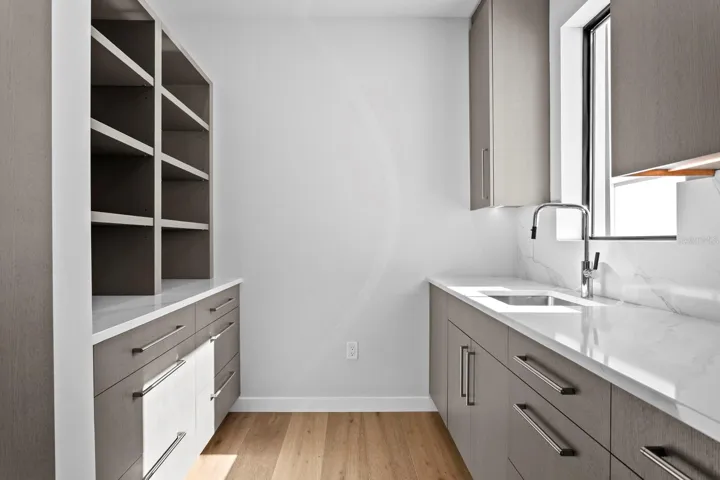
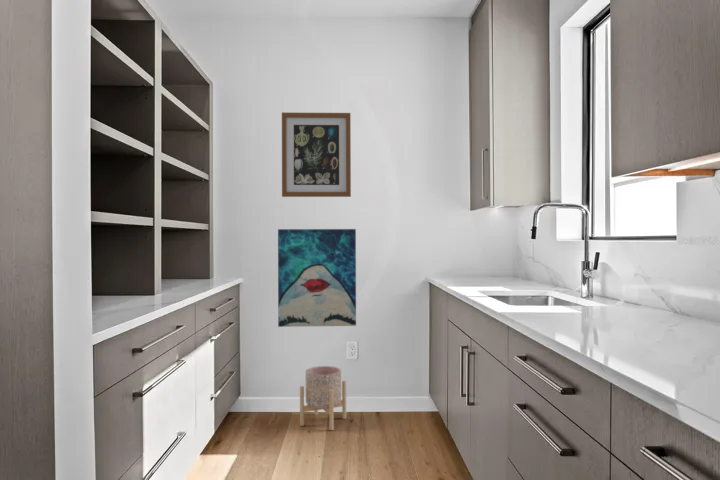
+ wall art [277,228,357,328]
+ planter [299,365,347,431]
+ wall art [281,111,352,198]
